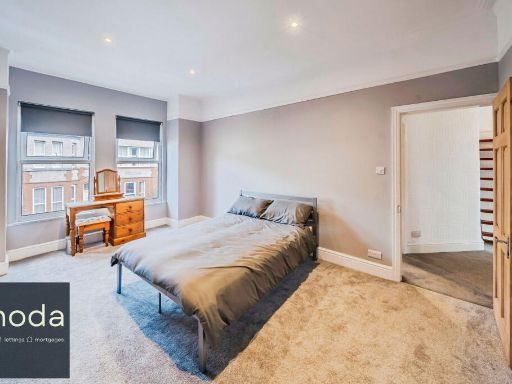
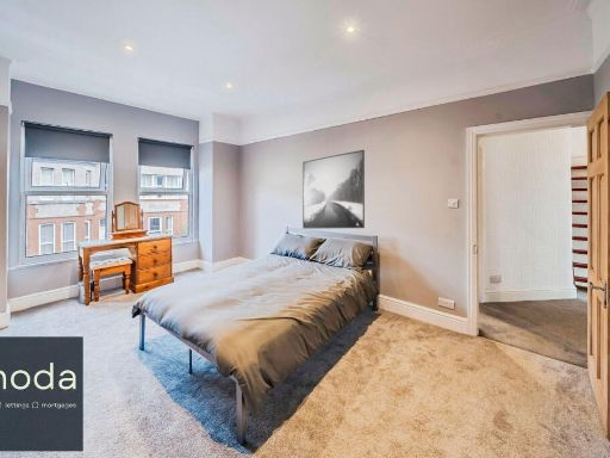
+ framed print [301,149,366,230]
